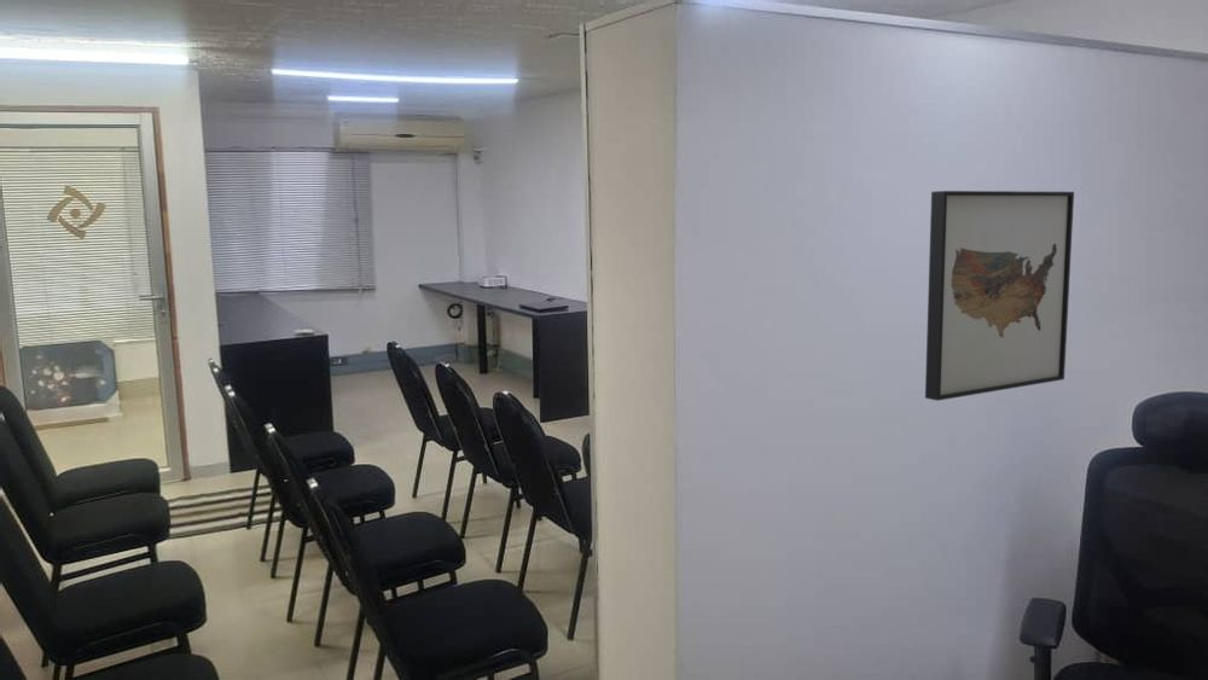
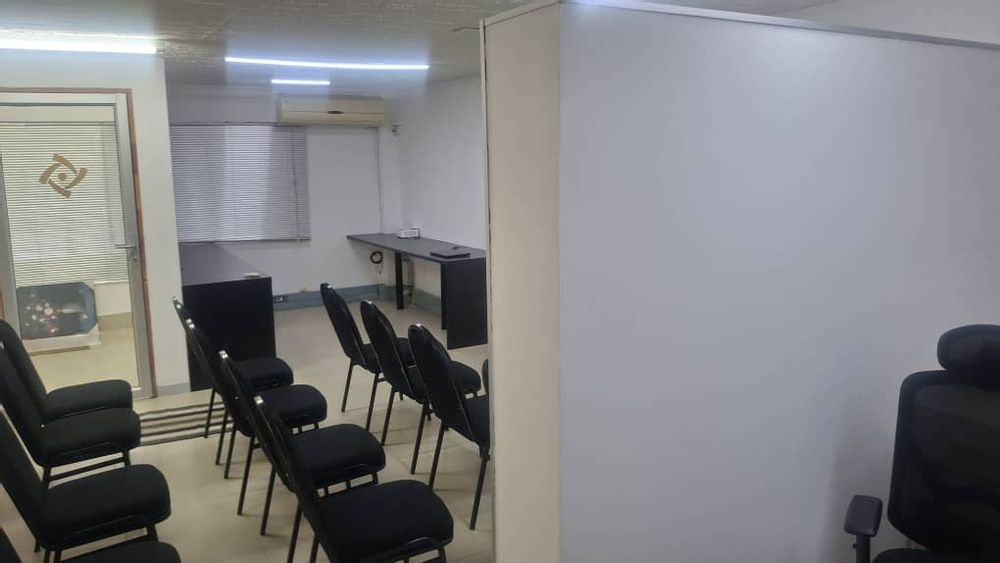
- wall art [924,190,1075,402]
